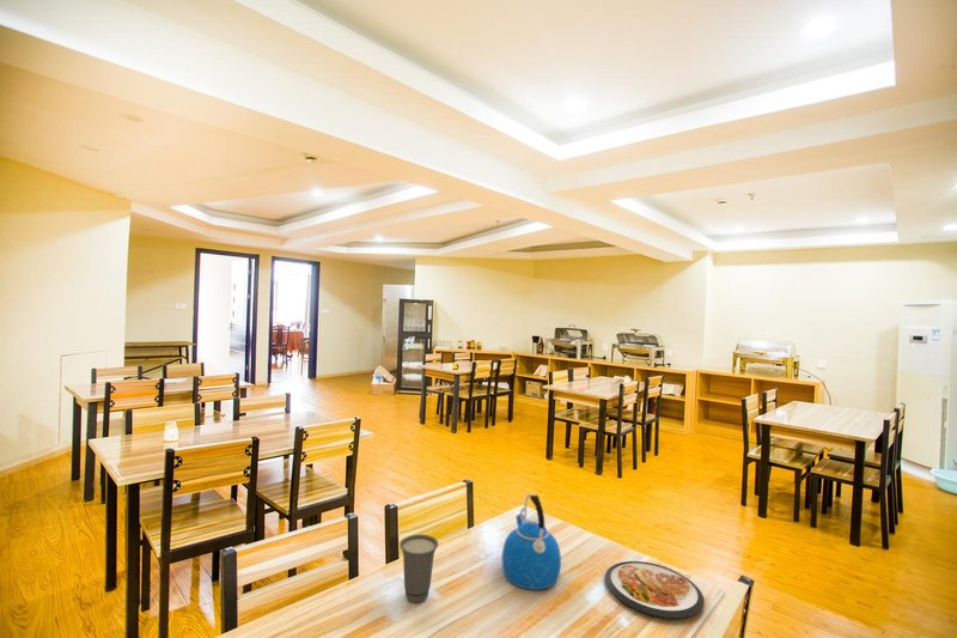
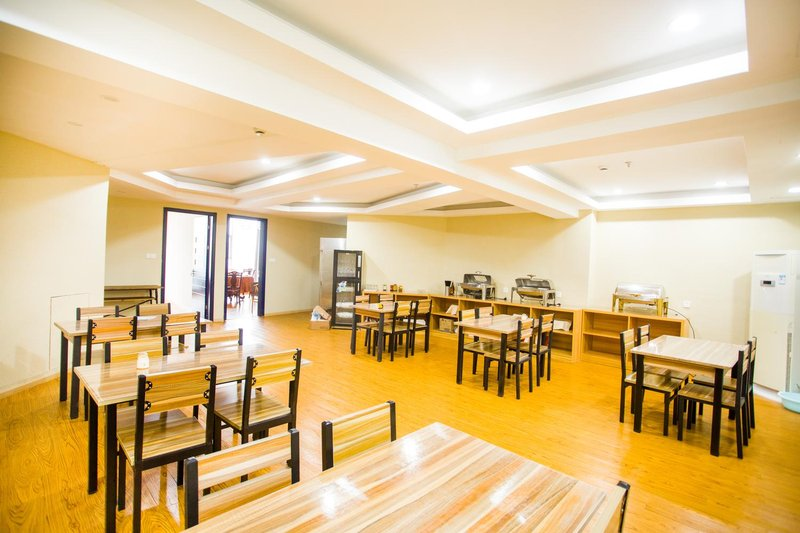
- kettle [501,492,562,591]
- cup [398,534,439,604]
- dish [604,560,706,620]
